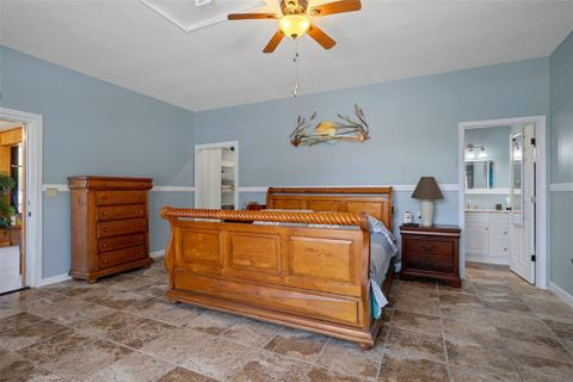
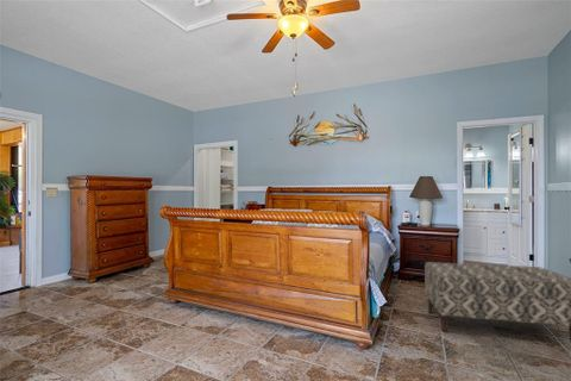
+ bench [423,261,571,343]
